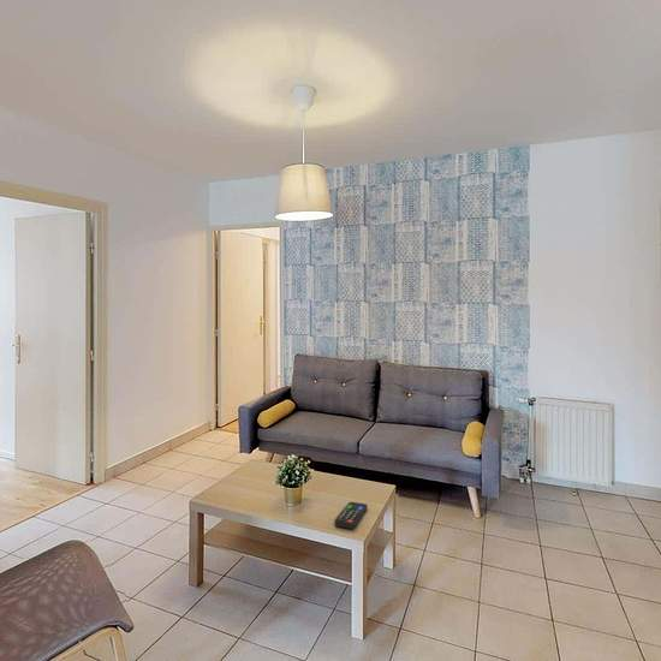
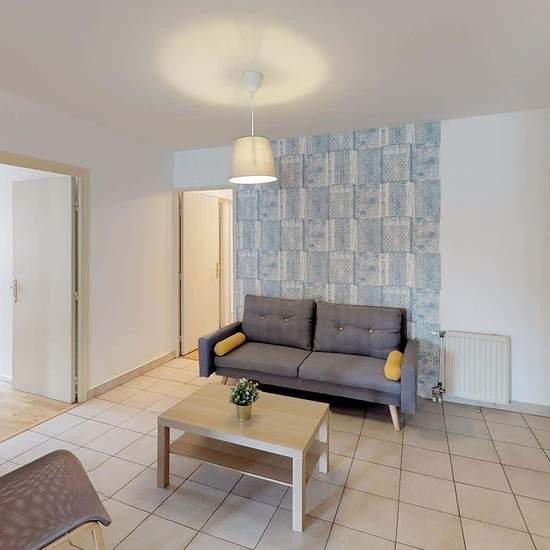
- remote control [333,501,368,530]
